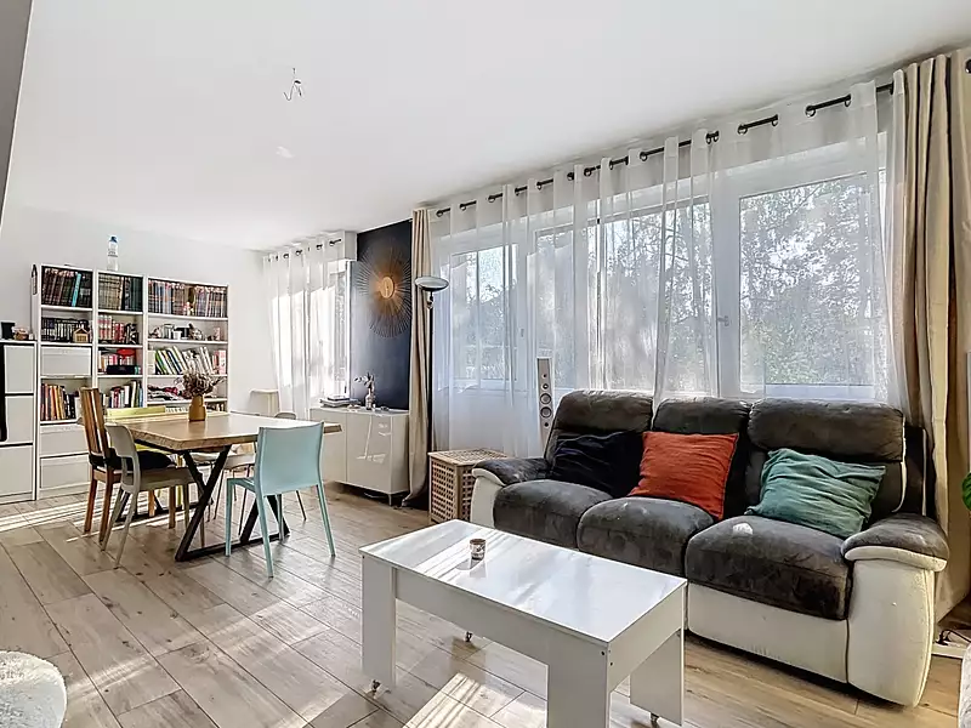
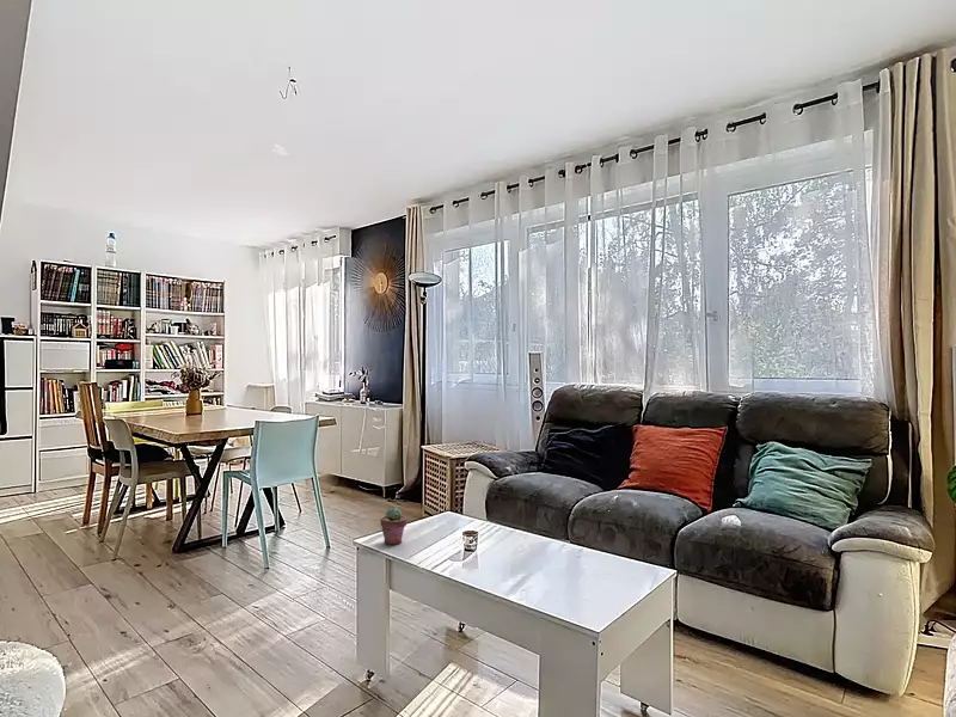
+ potted succulent [379,507,407,546]
